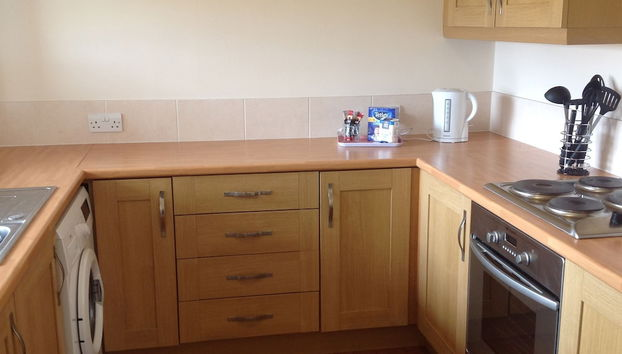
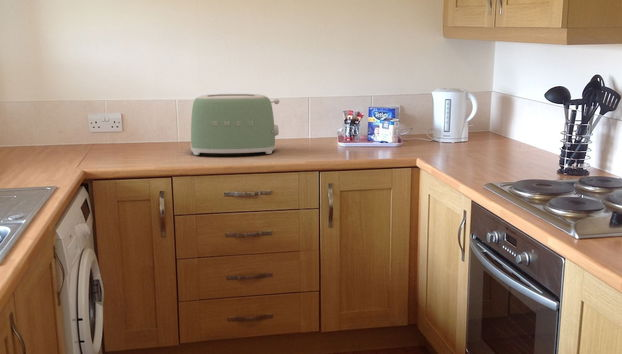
+ toaster [190,93,280,156]
